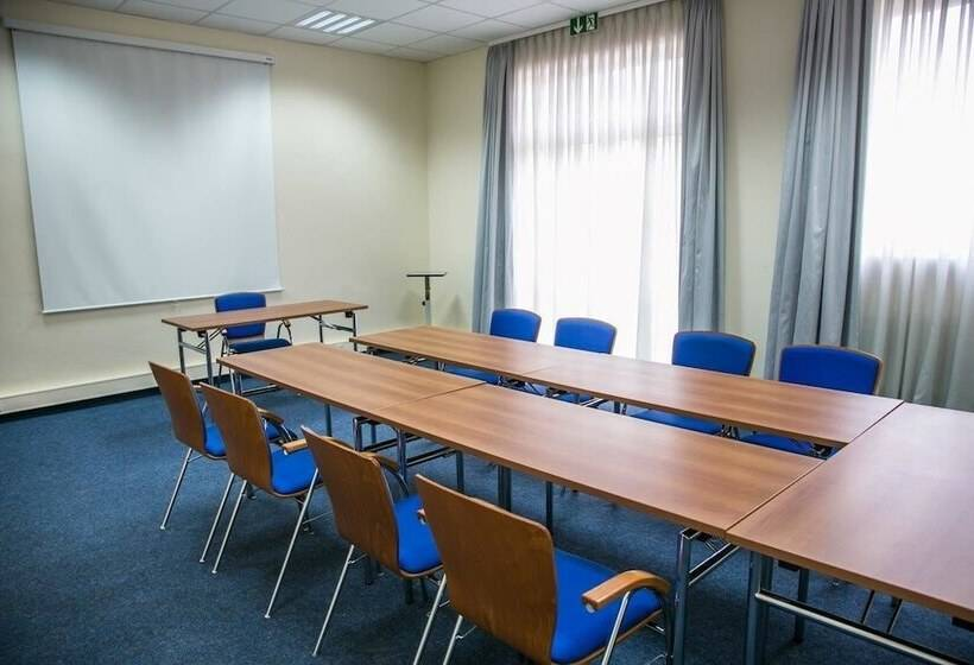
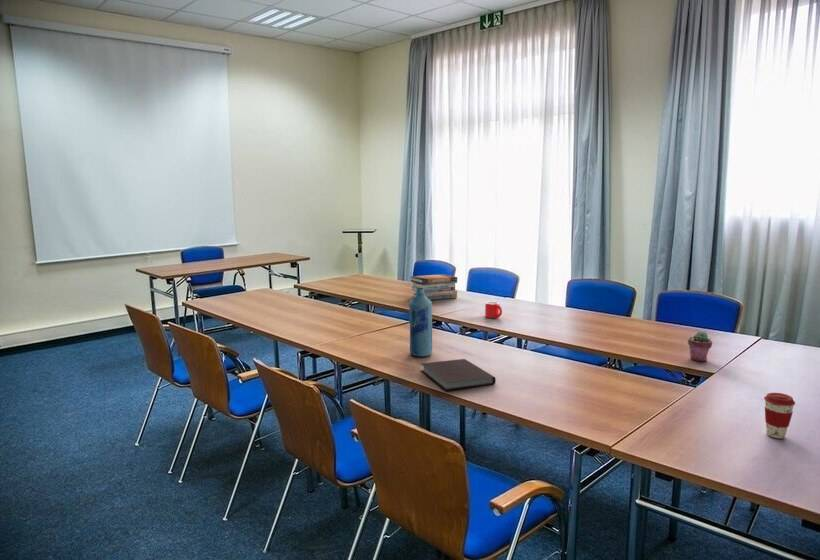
+ potted succulent [687,330,713,362]
+ bottle [408,288,433,358]
+ book stack [409,273,458,301]
+ coffee cup [763,392,796,439]
+ notebook [420,358,497,392]
+ mug [484,301,503,319]
